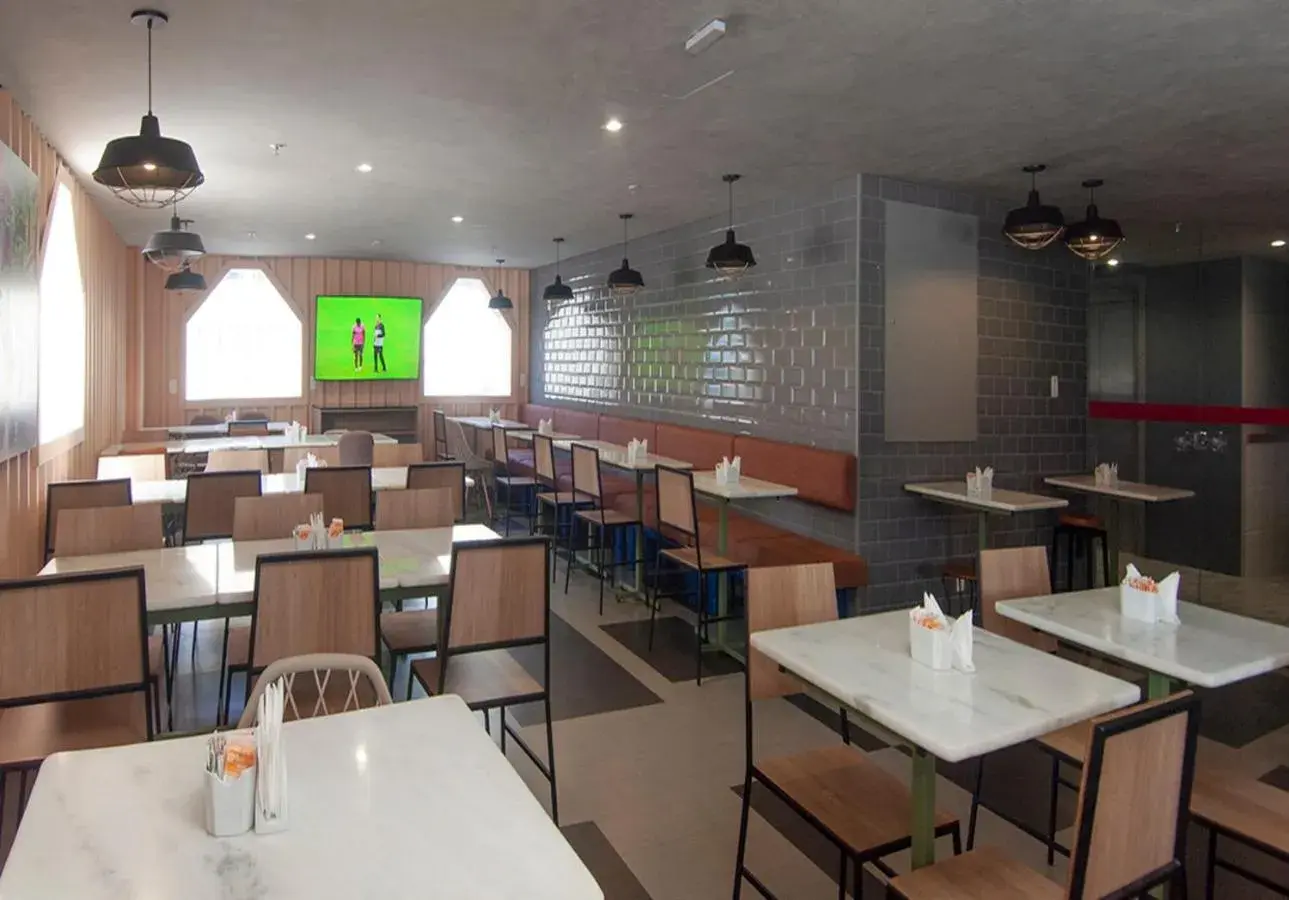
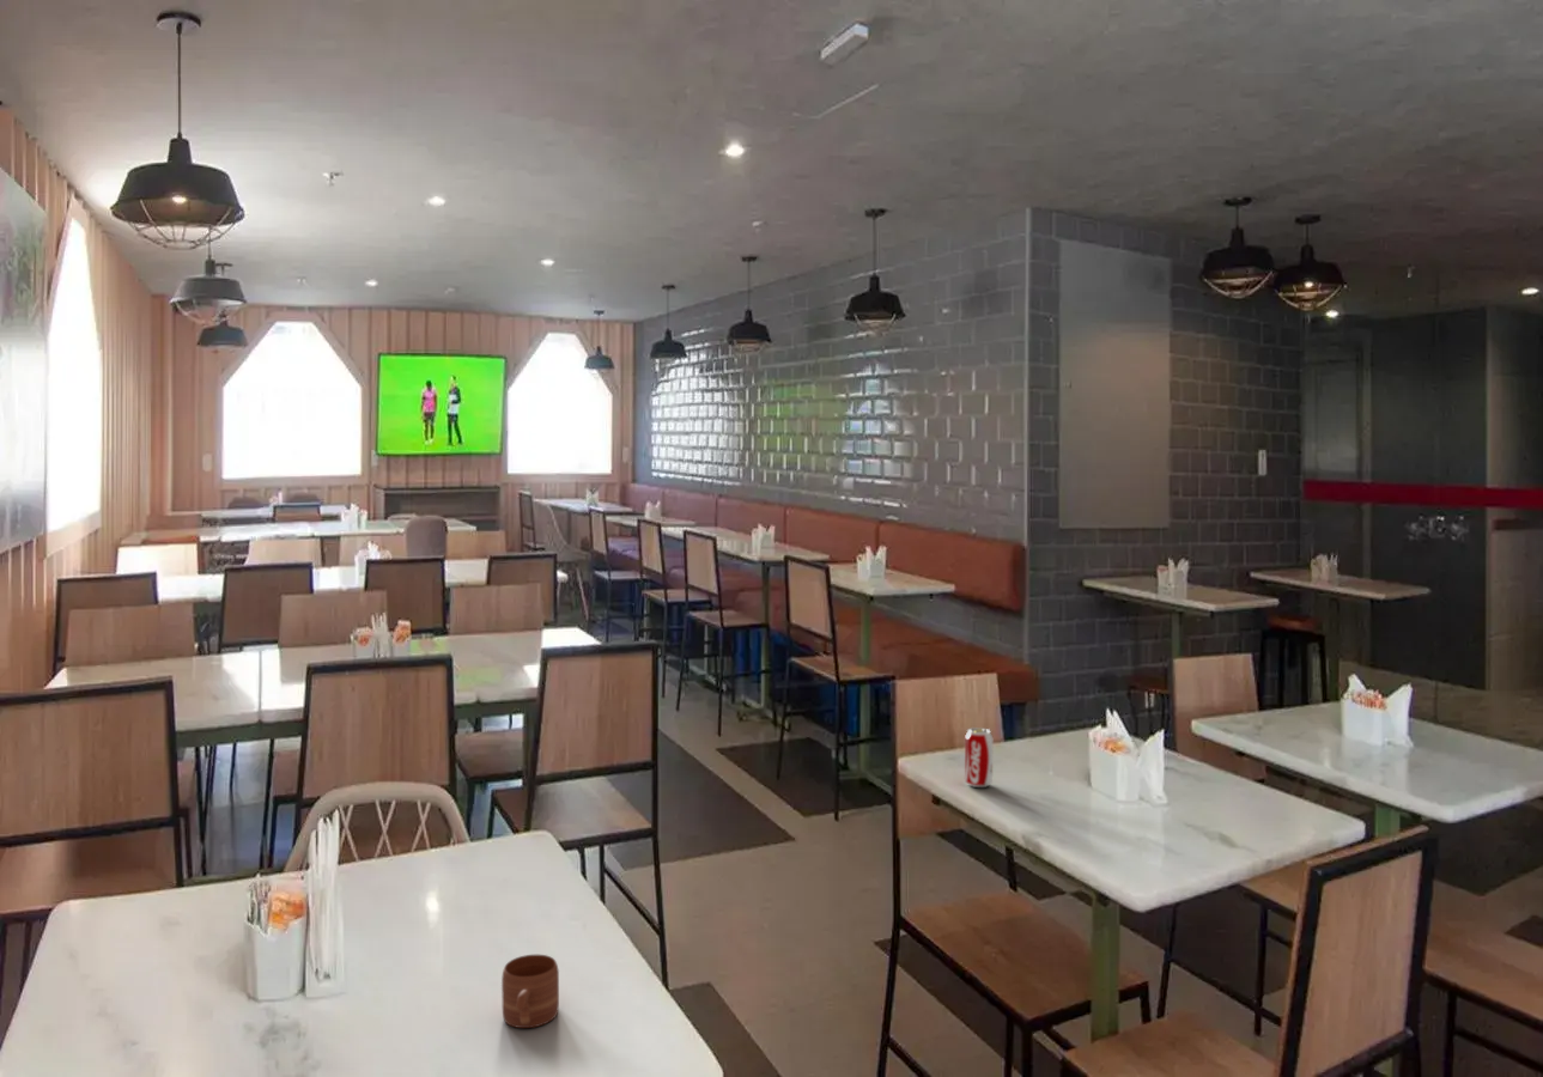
+ beverage can [964,726,994,789]
+ mug [500,954,560,1029]
